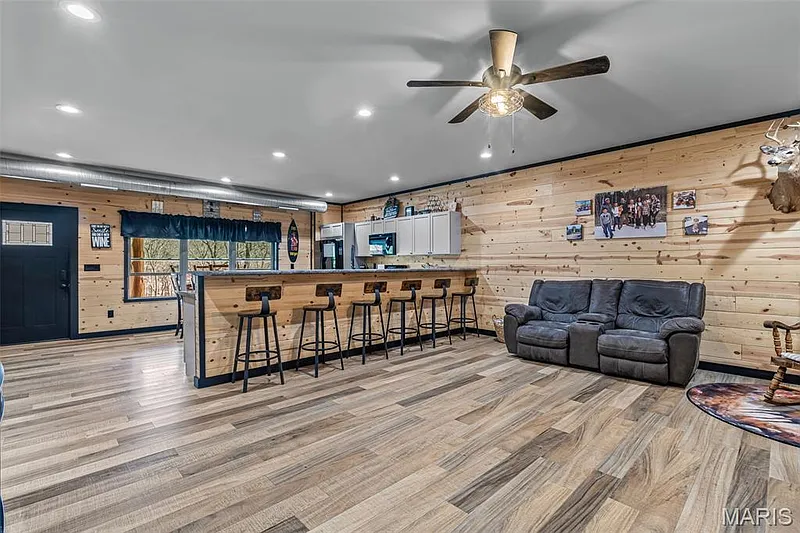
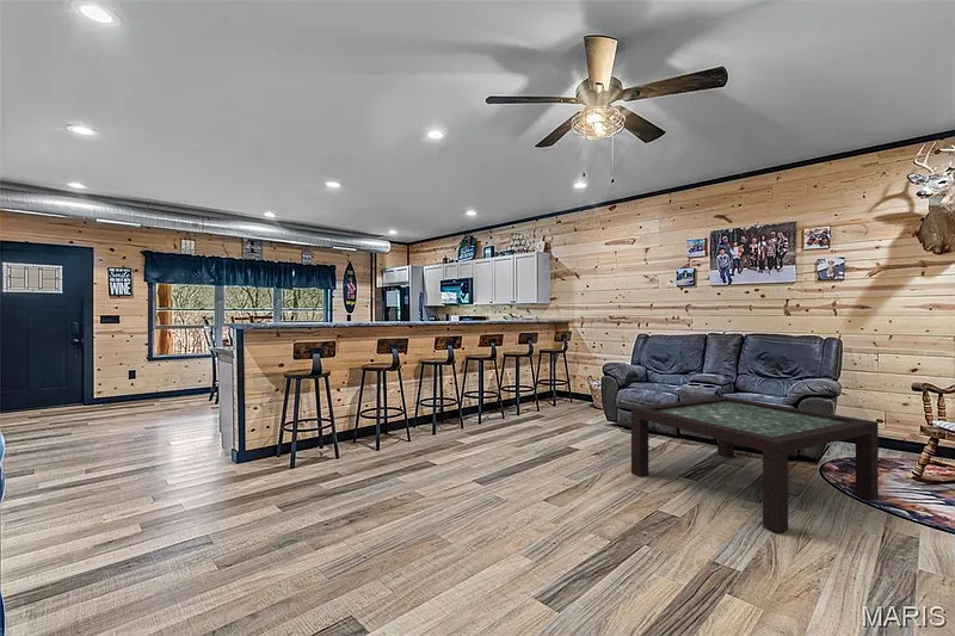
+ coffee table [630,395,880,533]
